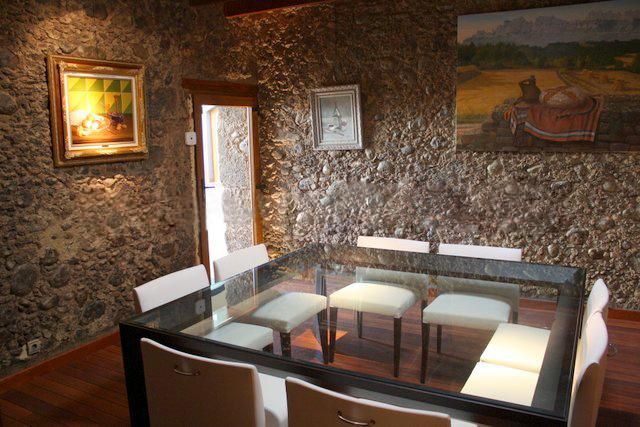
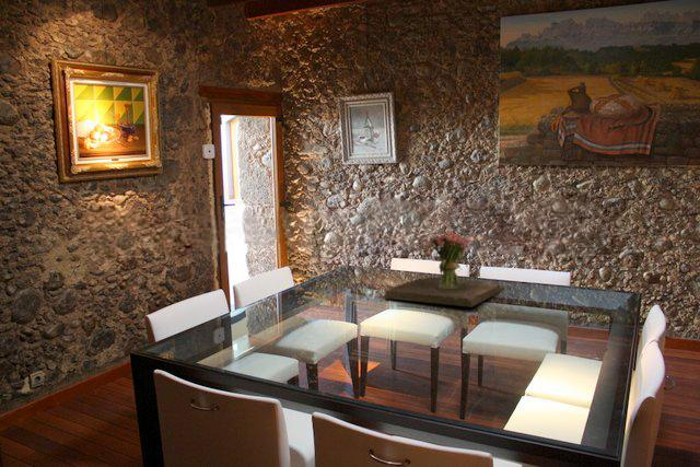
+ flower arrangement [383,230,506,308]
